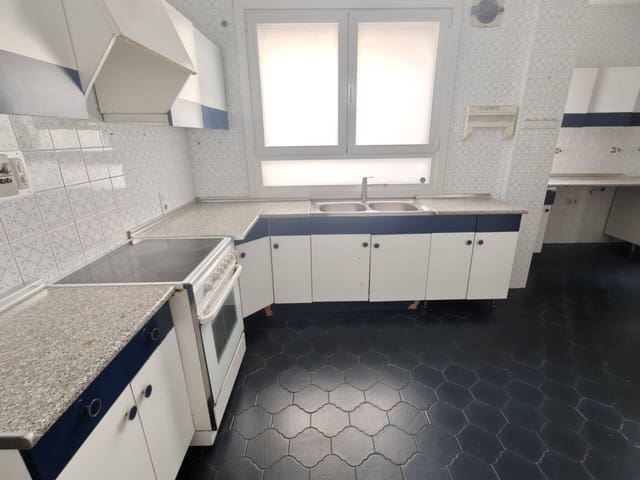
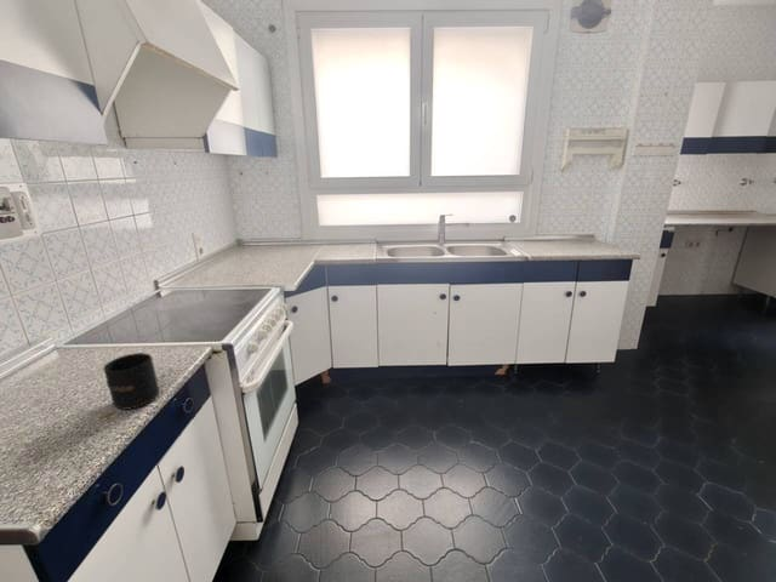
+ mug [102,352,160,411]
